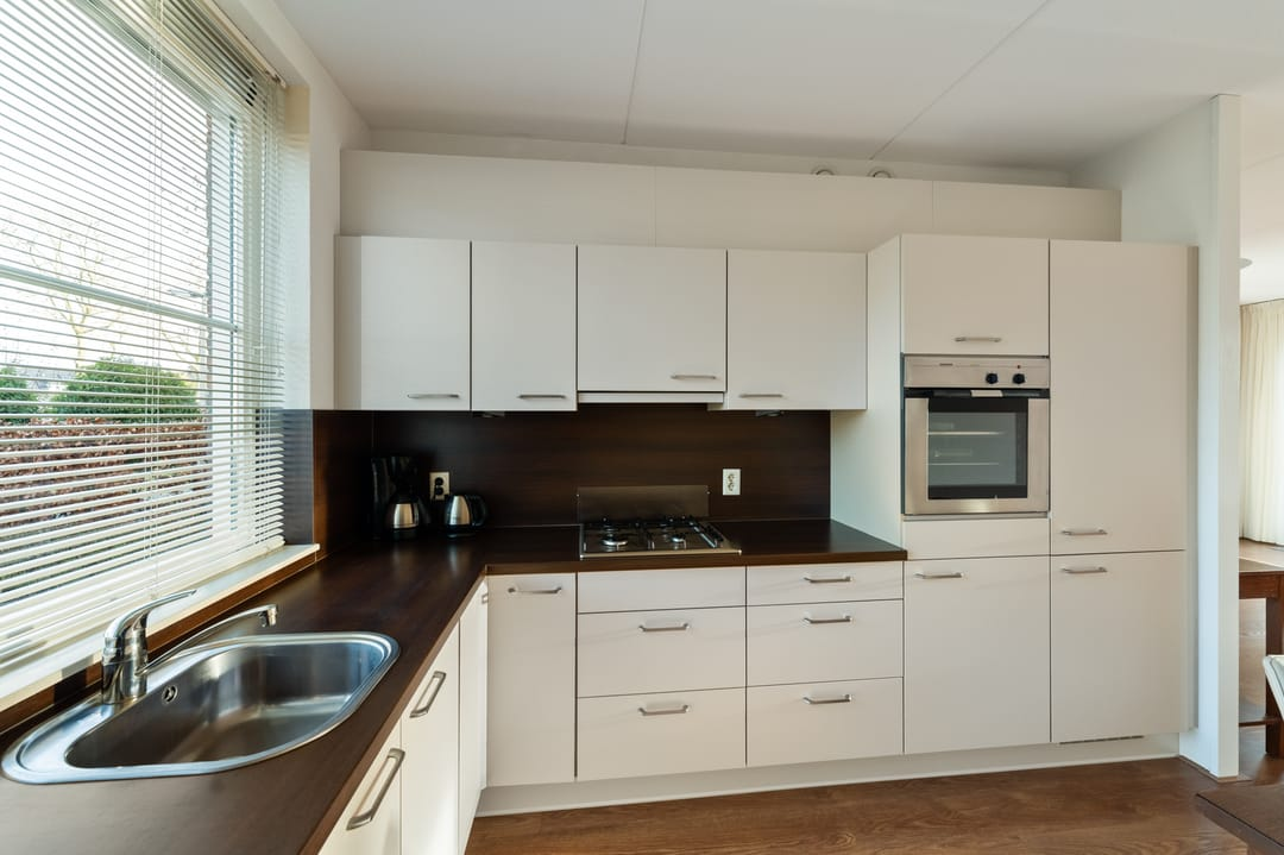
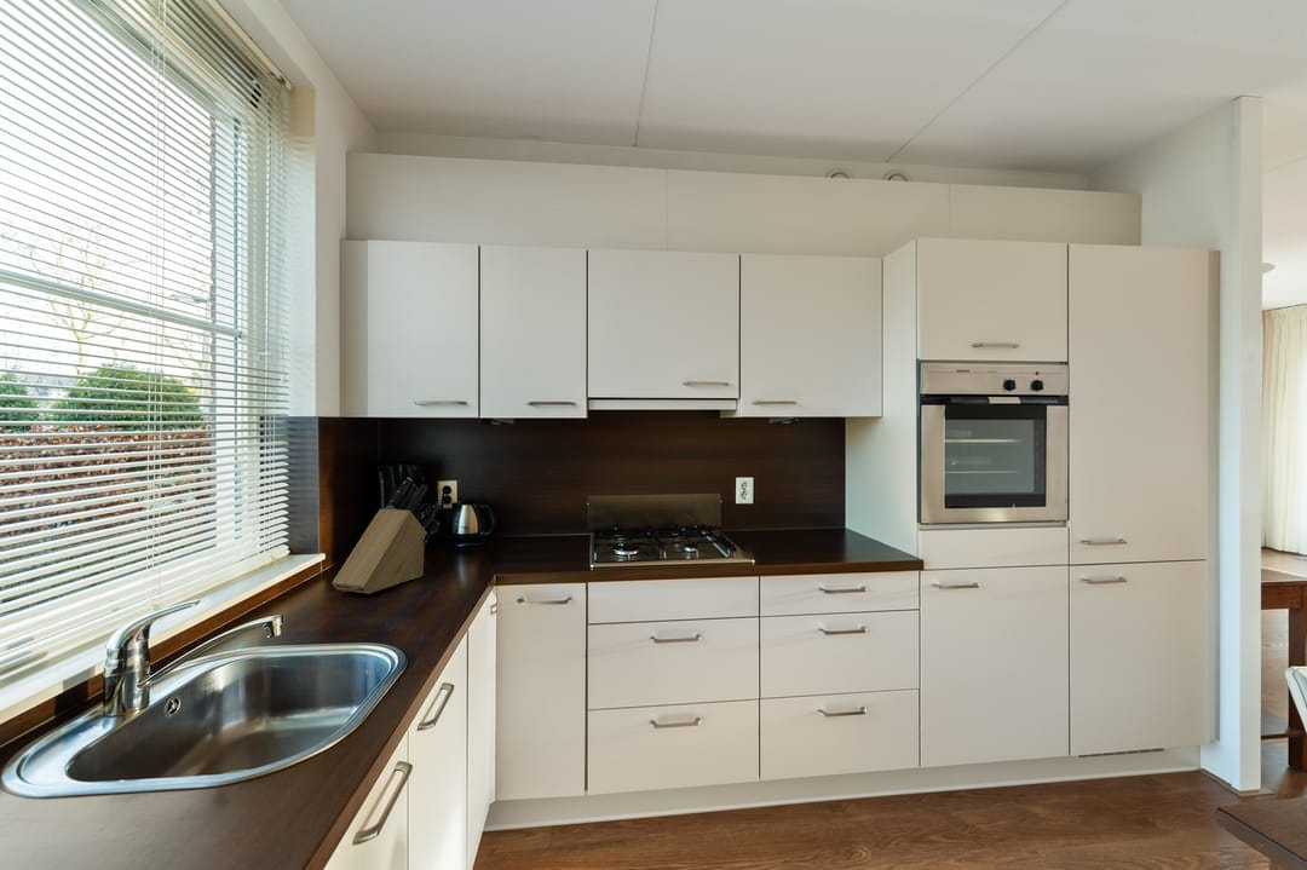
+ knife block [330,477,442,595]
